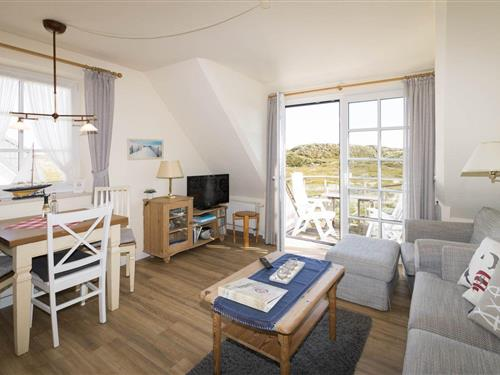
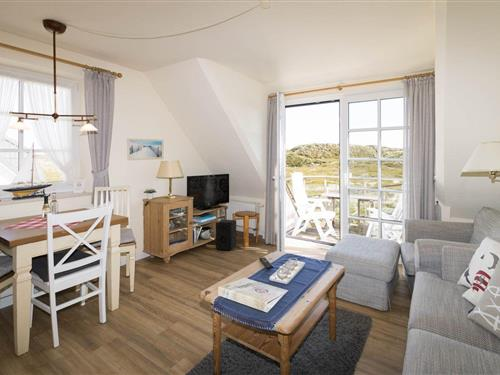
+ speaker [215,219,237,251]
